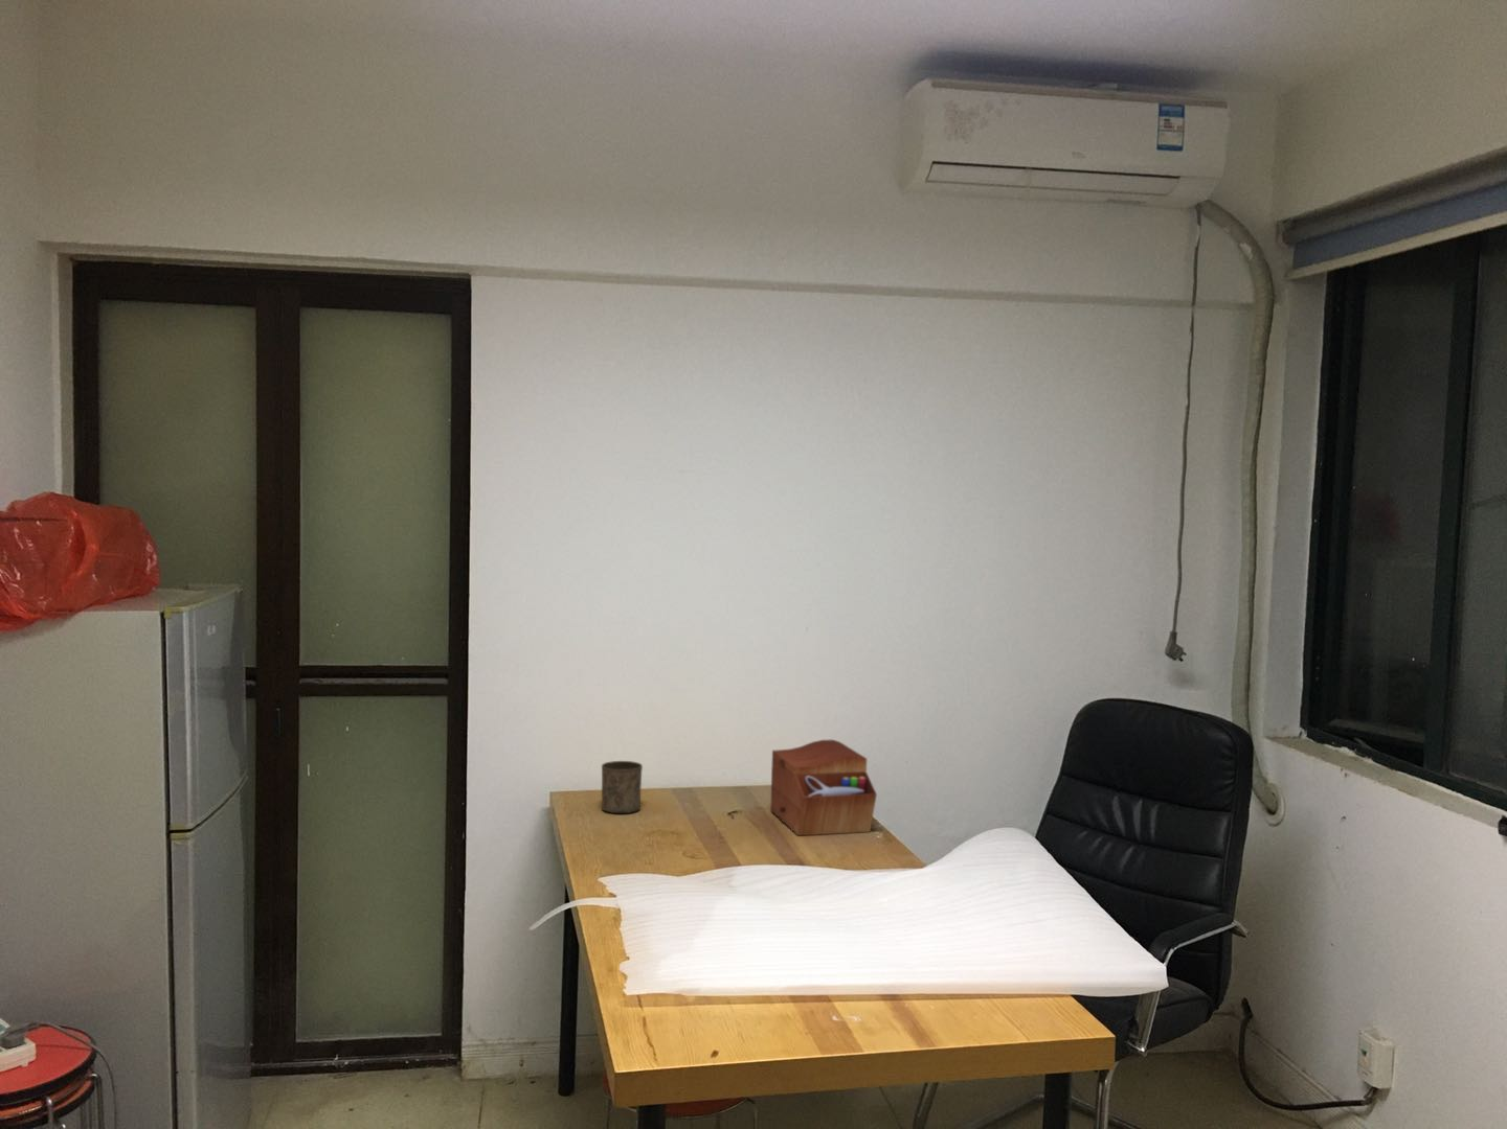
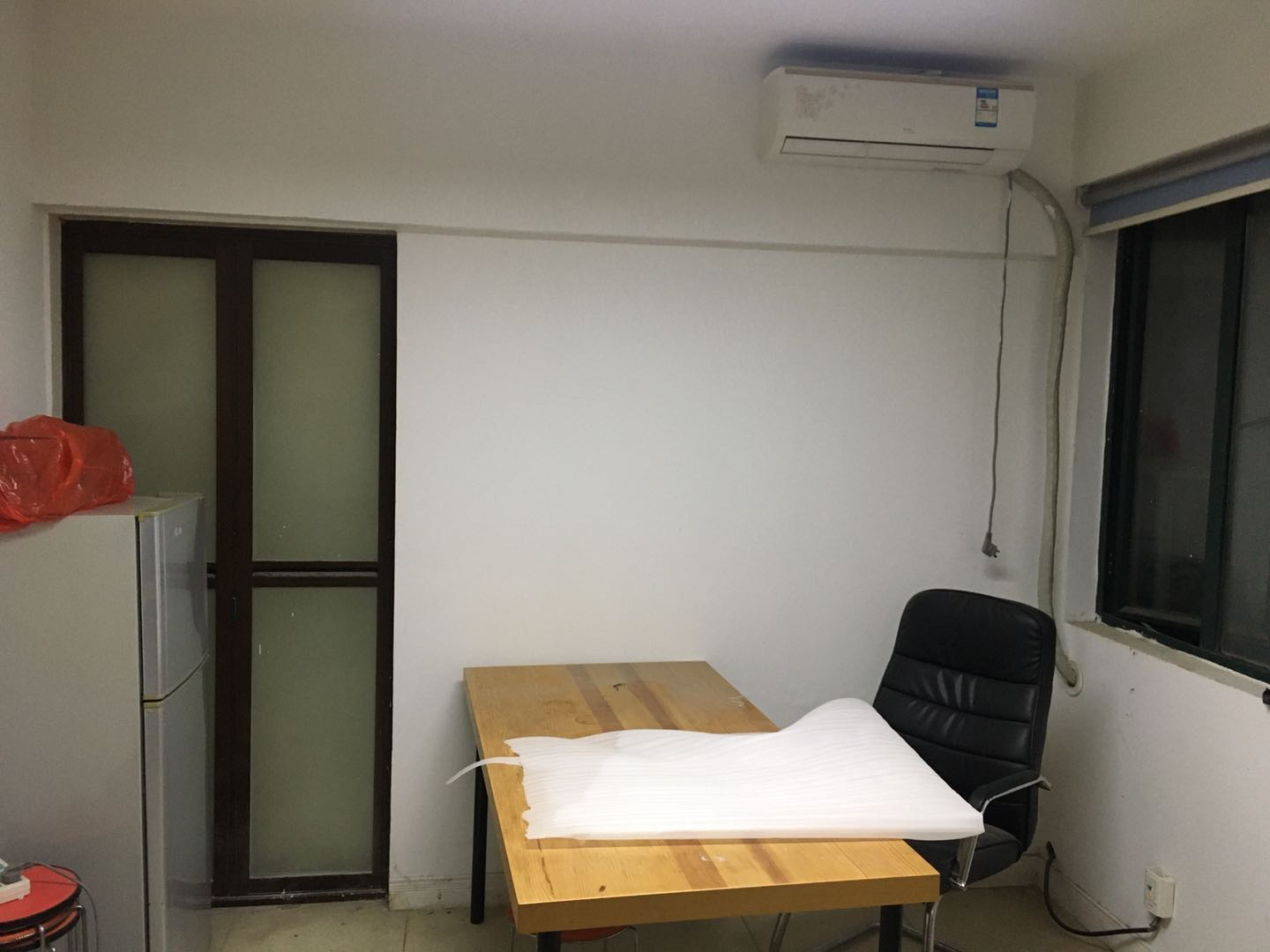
- sewing box [769,738,878,836]
- cup [600,760,643,815]
